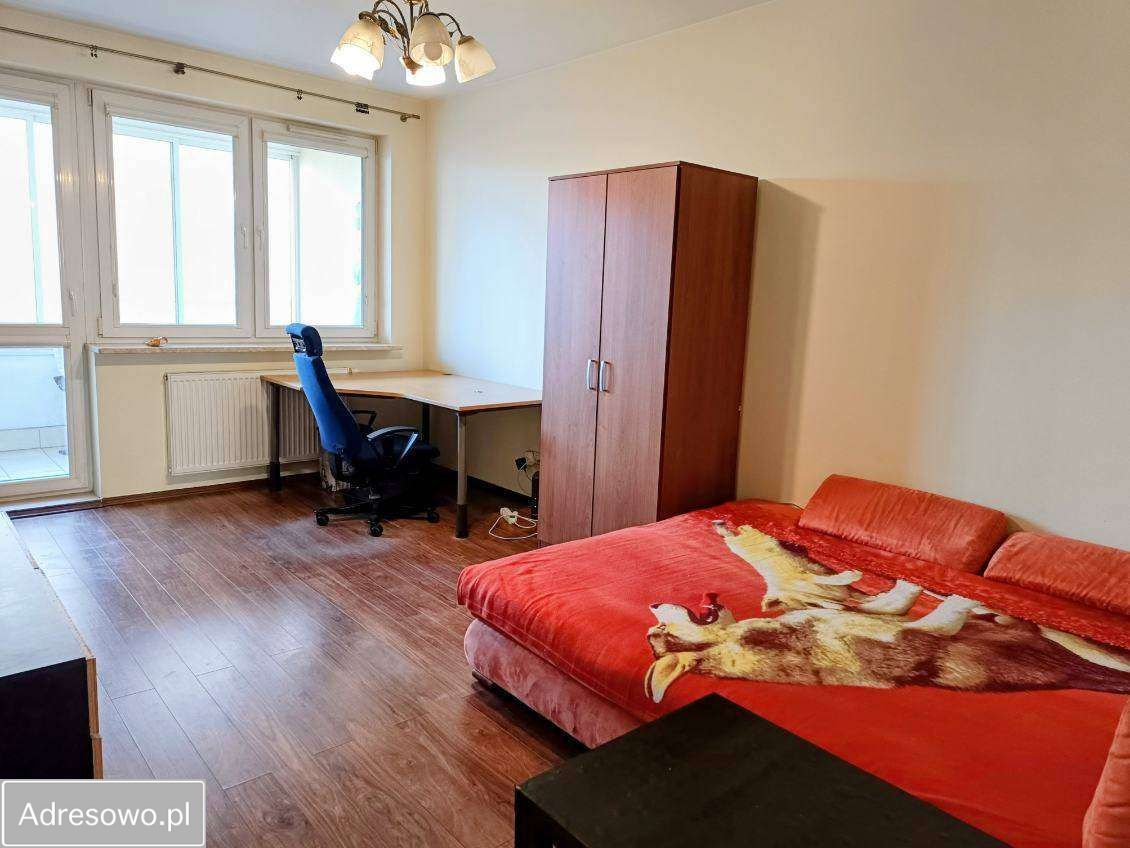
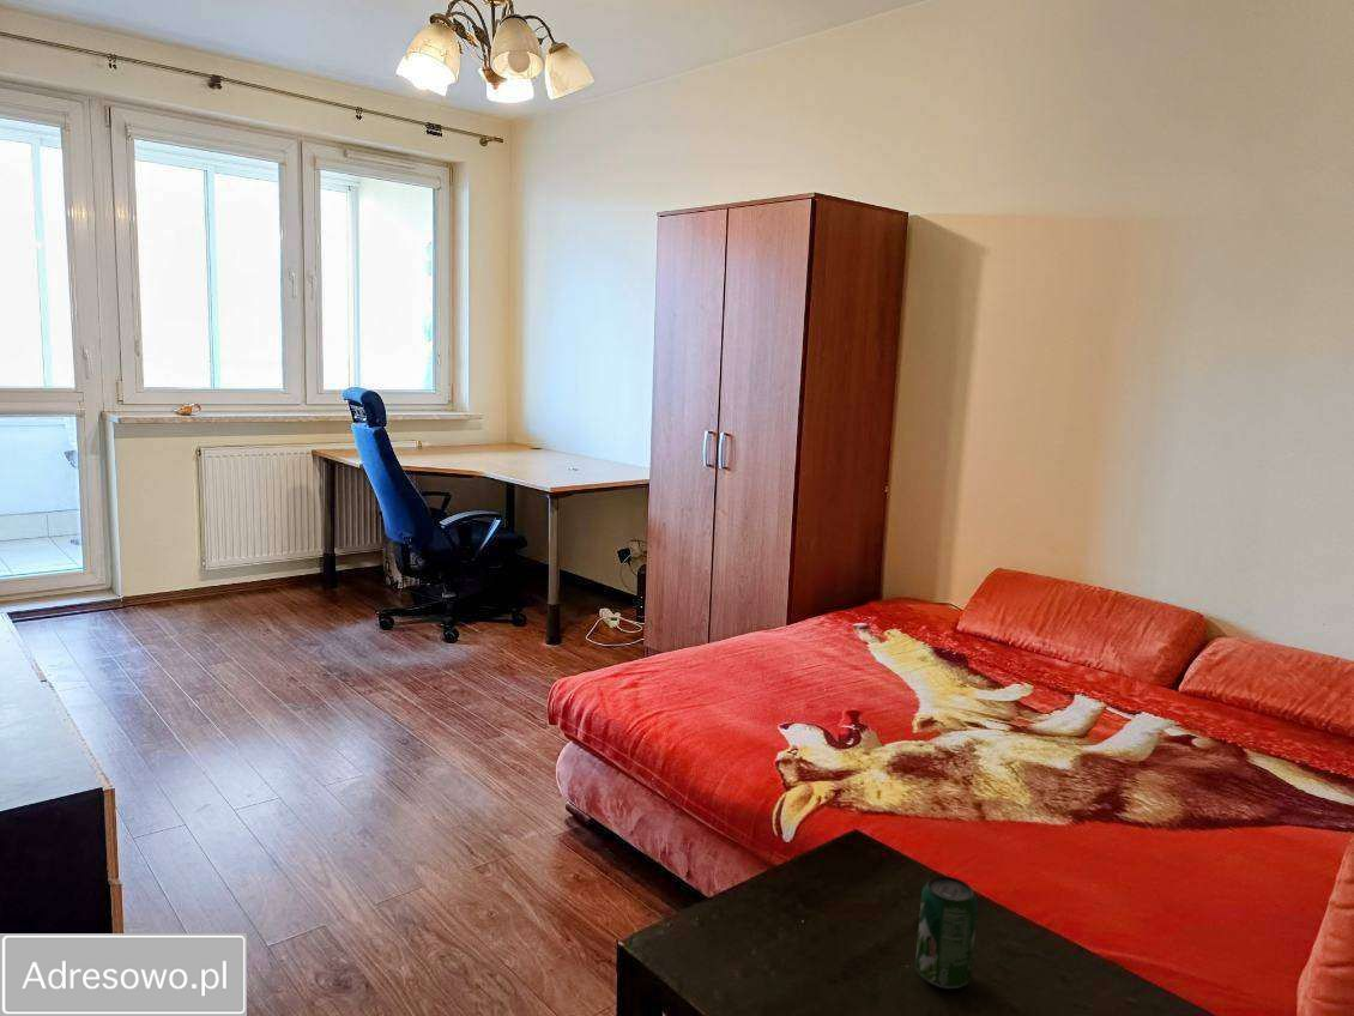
+ beverage can [914,875,979,990]
